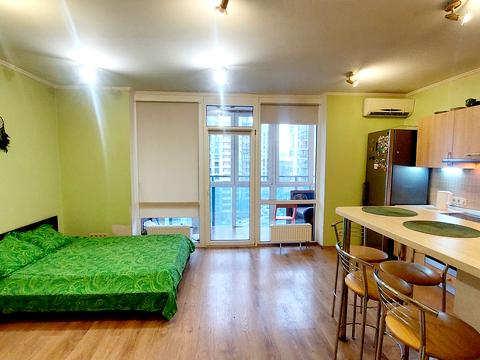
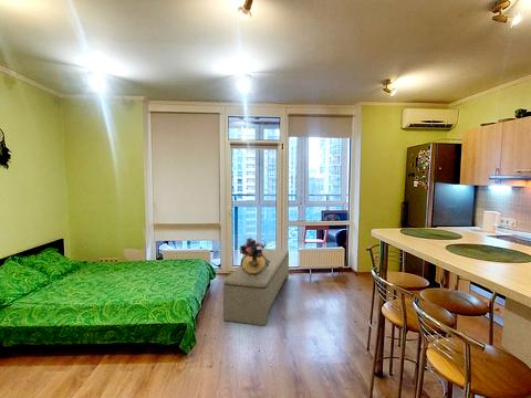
+ bouquet [239,237,270,275]
+ bench [222,248,290,327]
